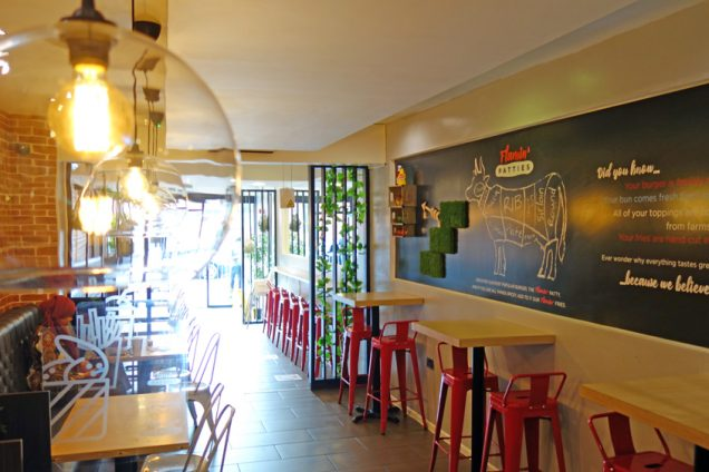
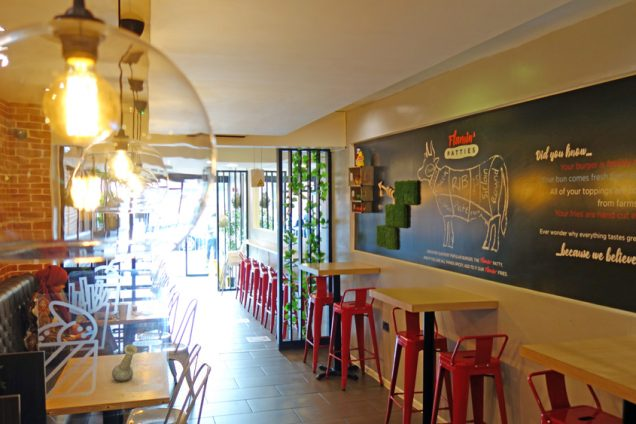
+ vase [111,344,138,383]
